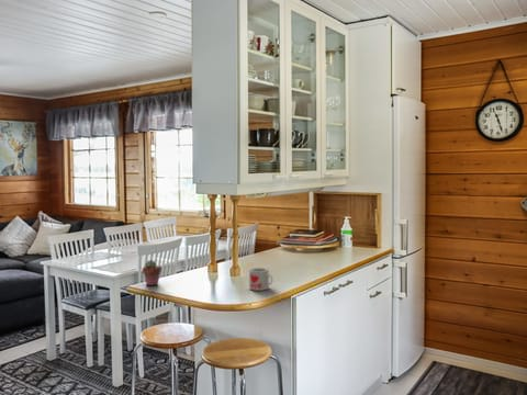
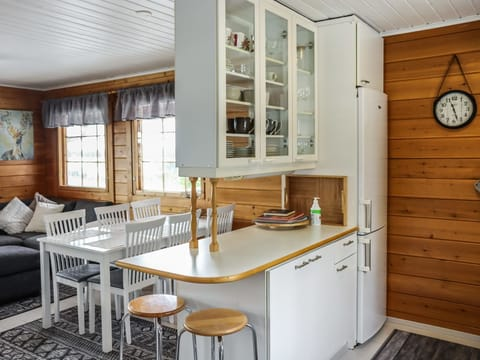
- mug [248,267,274,292]
- potted succulent [142,259,162,286]
